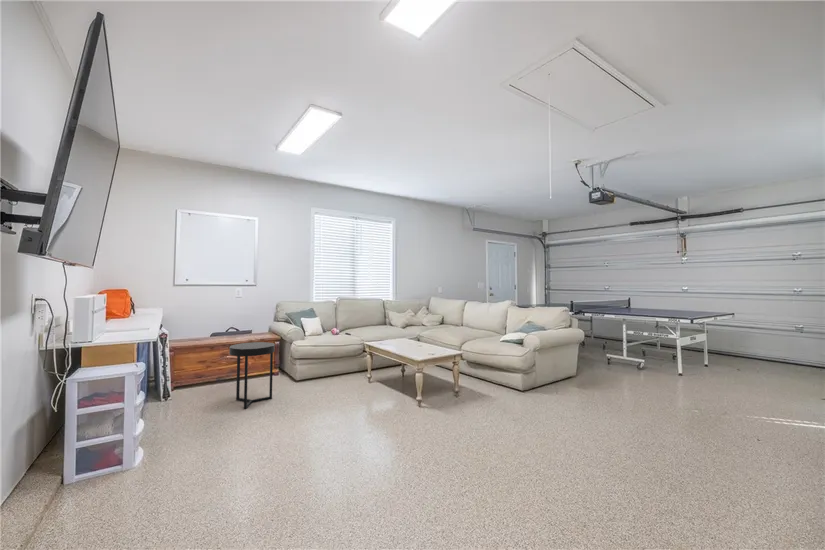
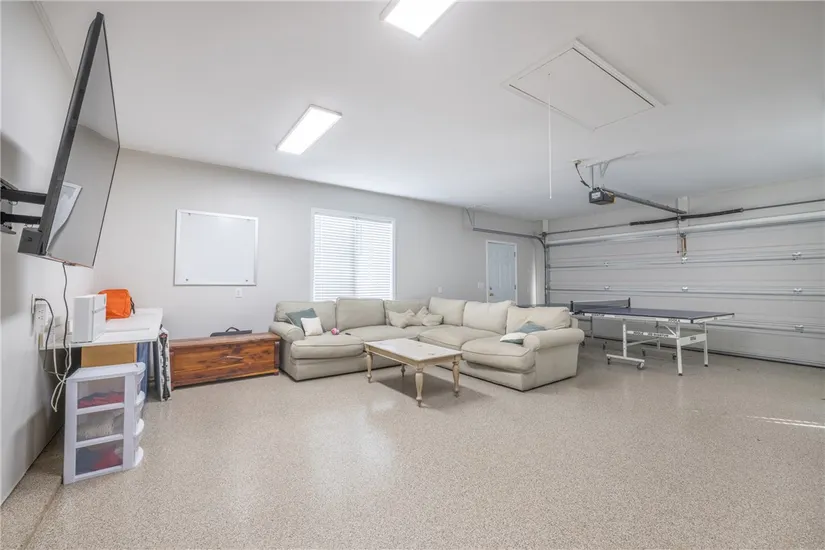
- side table [228,341,276,410]
